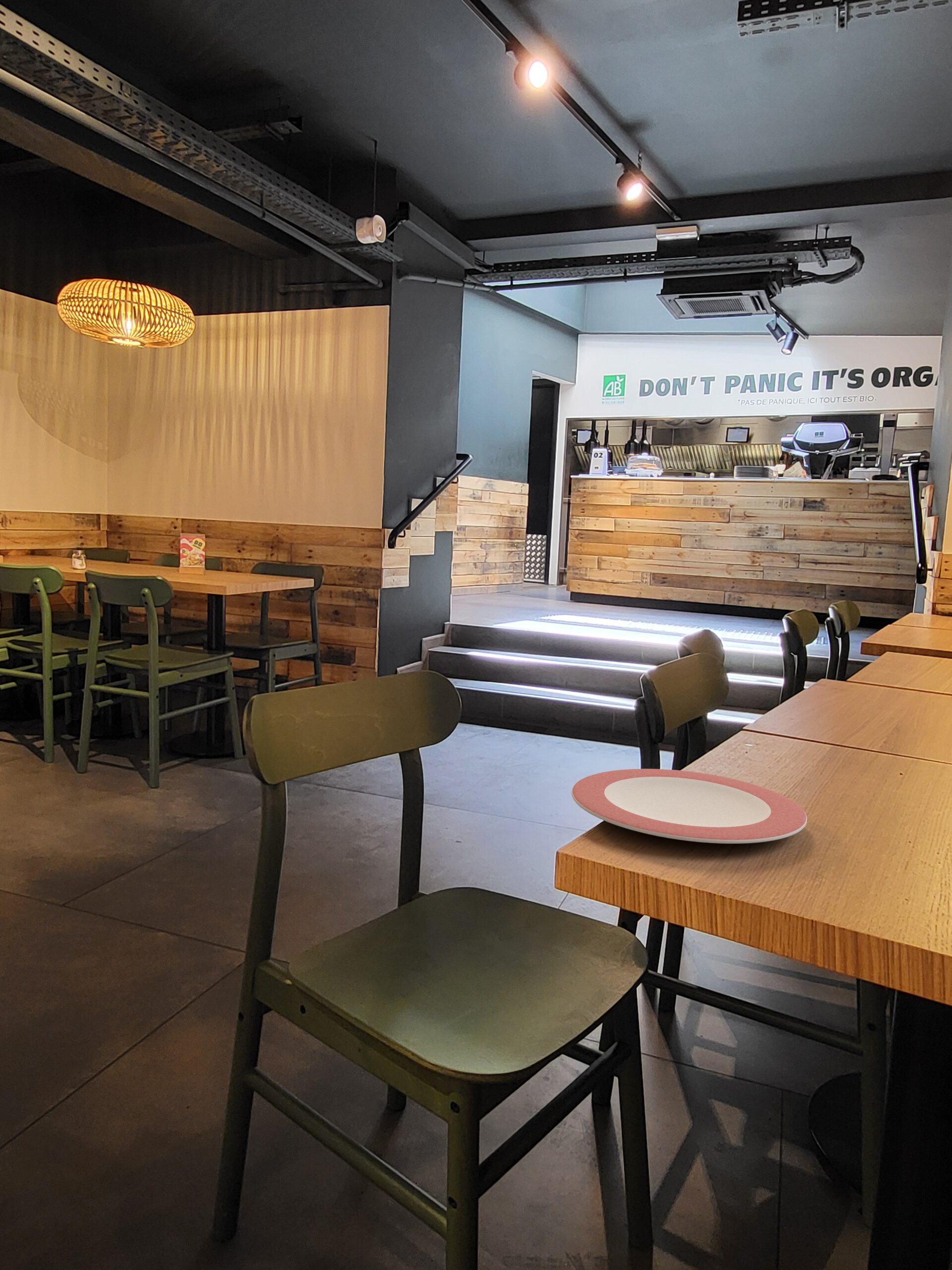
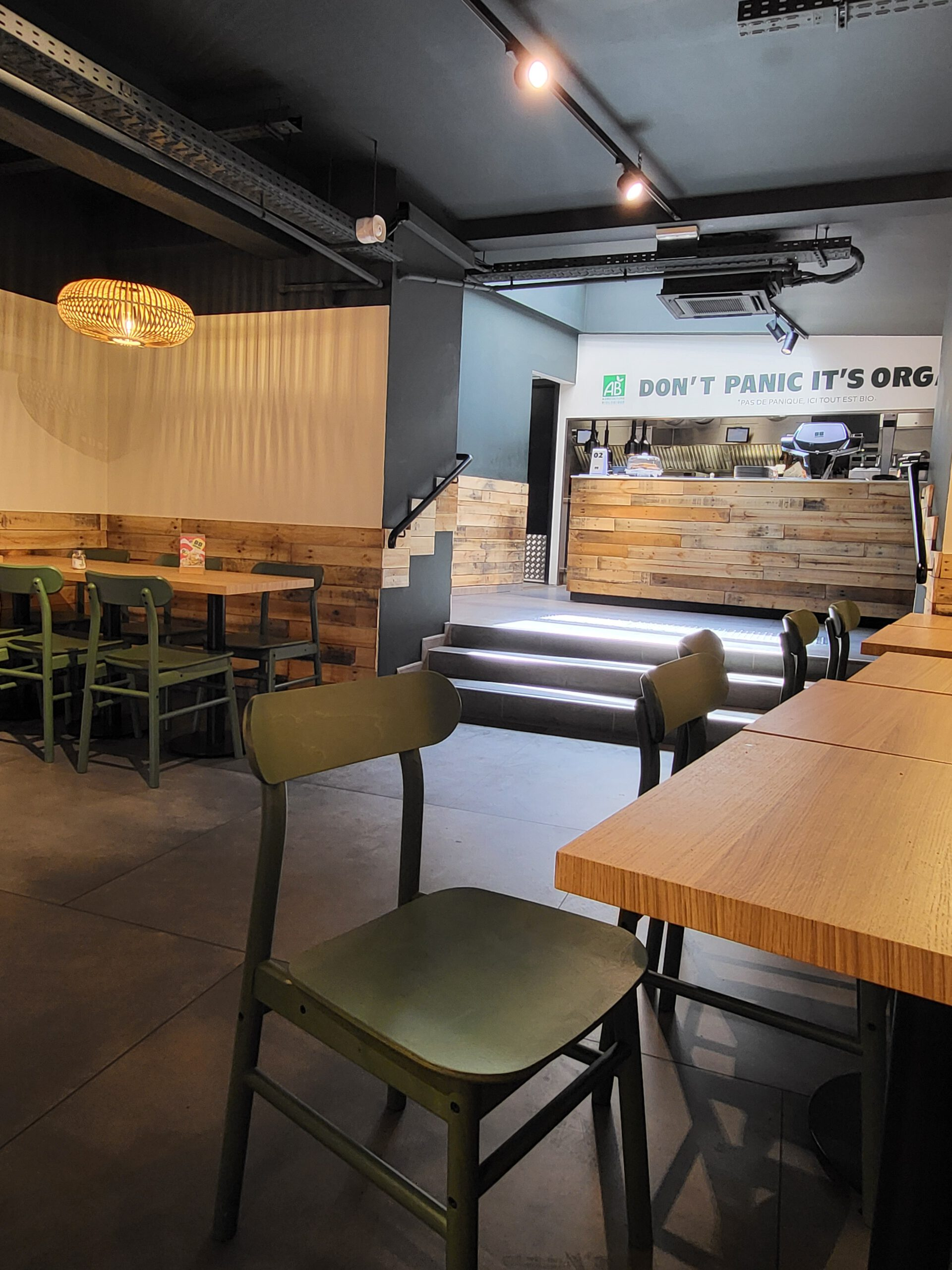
- plate [571,768,808,844]
